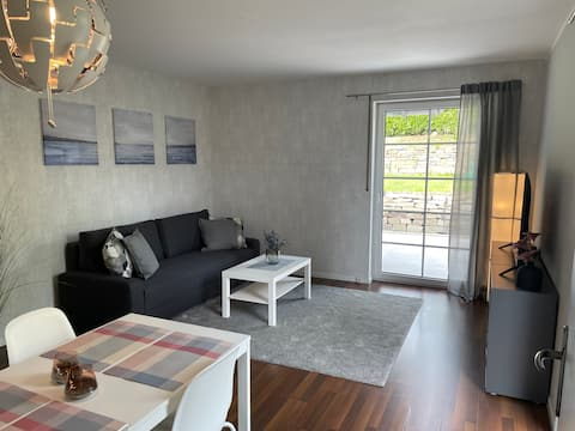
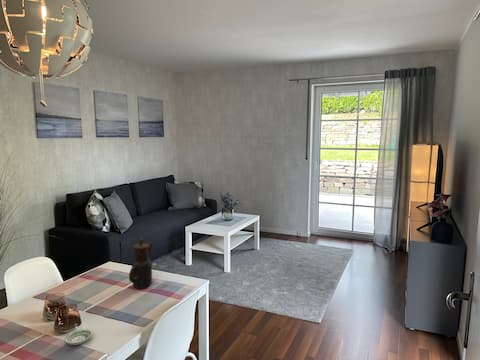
+ teapot [128,237,155,290]
+ saucer [63,328,93,346]
